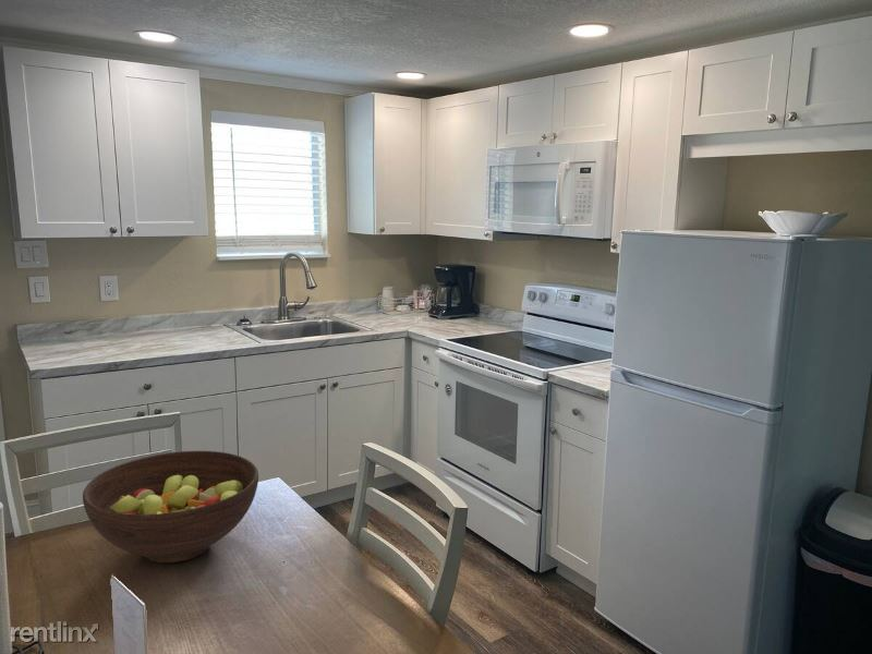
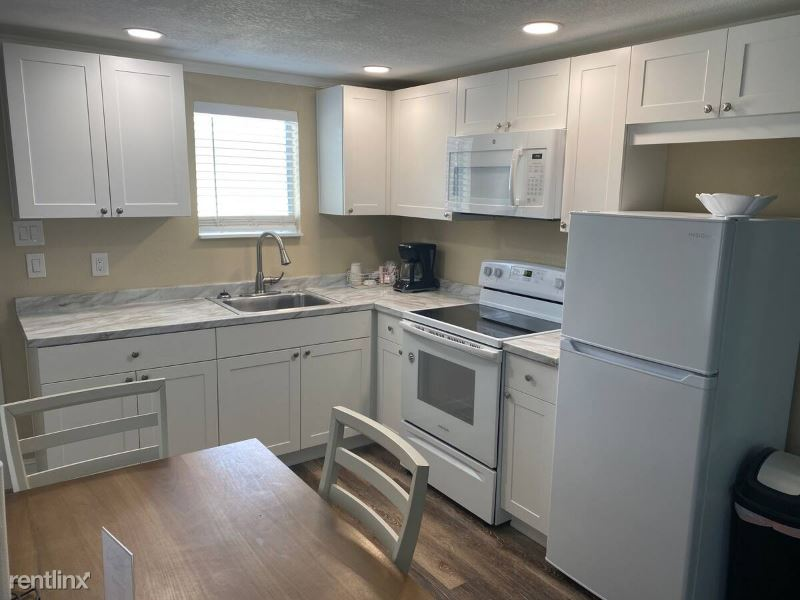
- fruit bowl [82,450,259,564]
